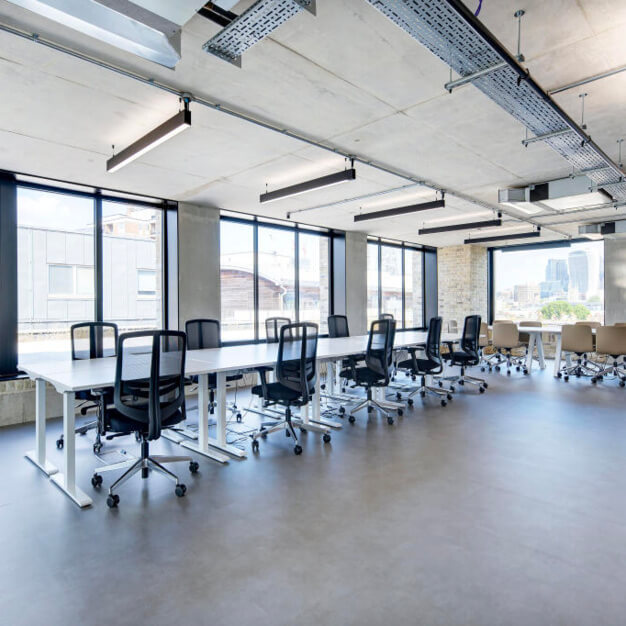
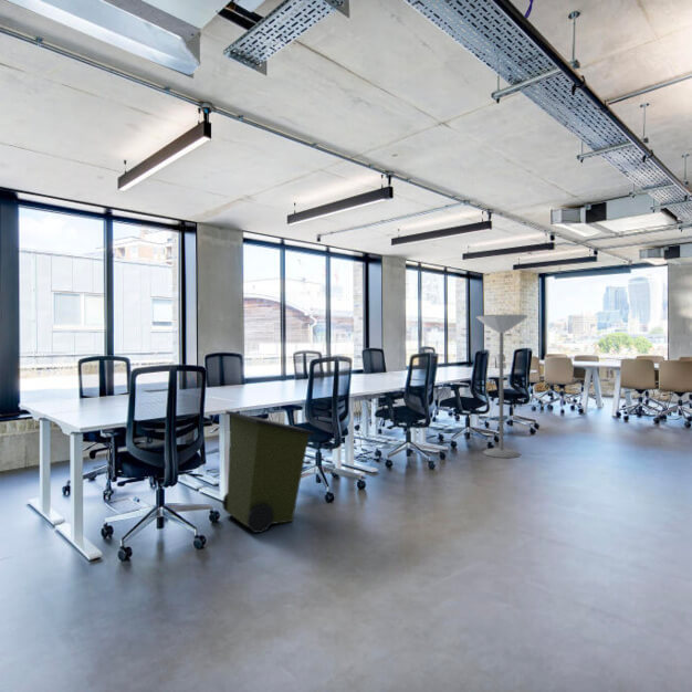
+ floor lamp [475,313,528,459]
+ trash can [221,409,316,534]
